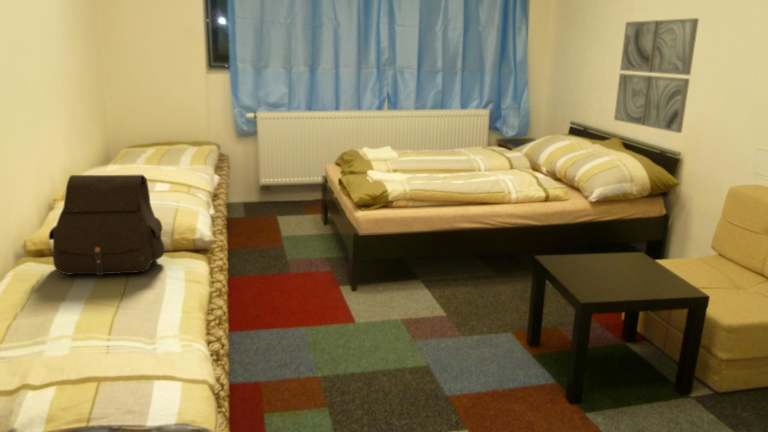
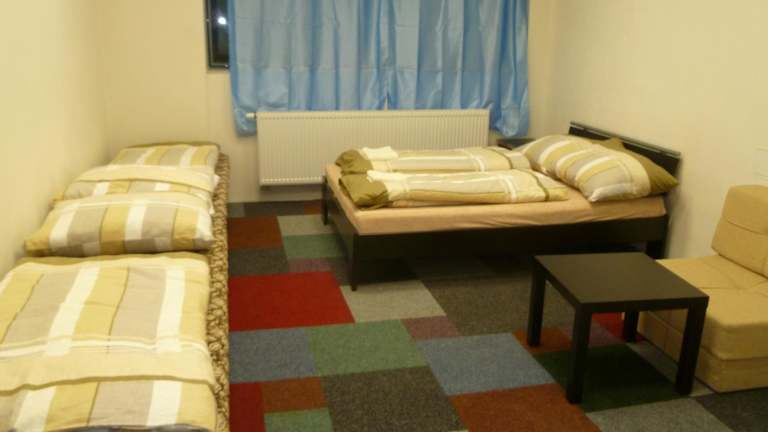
- wall art [613,17,700,134]
- satchel [48,174,166,276]
